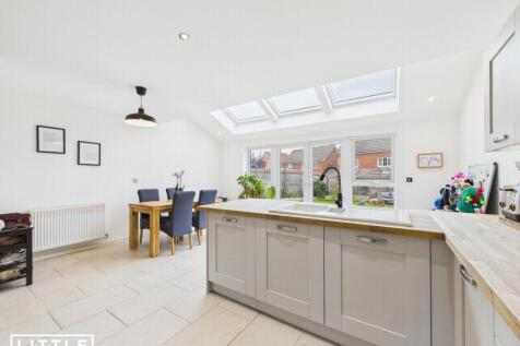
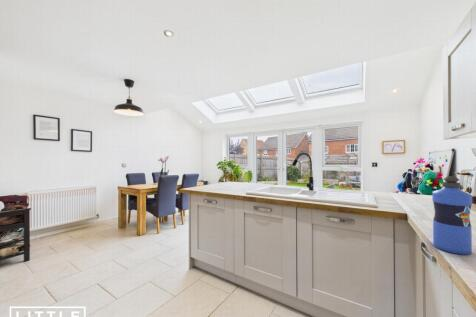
+ water bottle [431,175,473,256]
